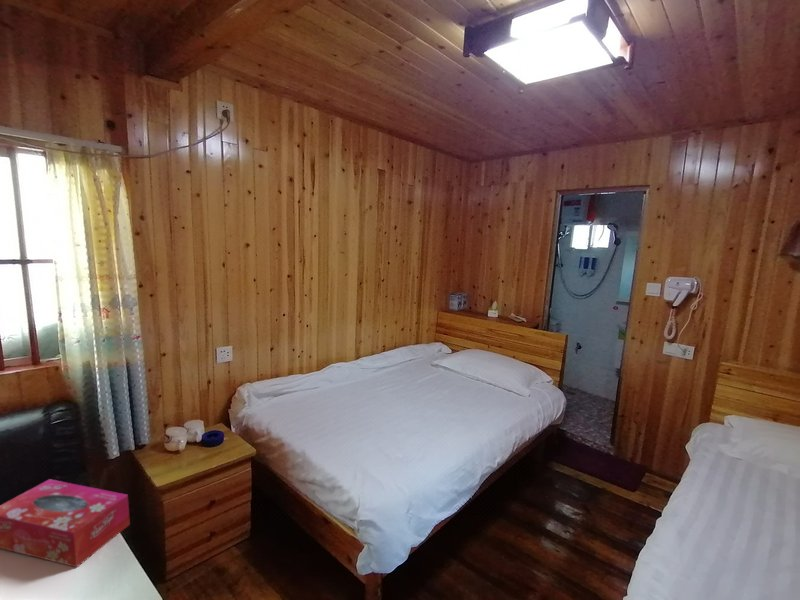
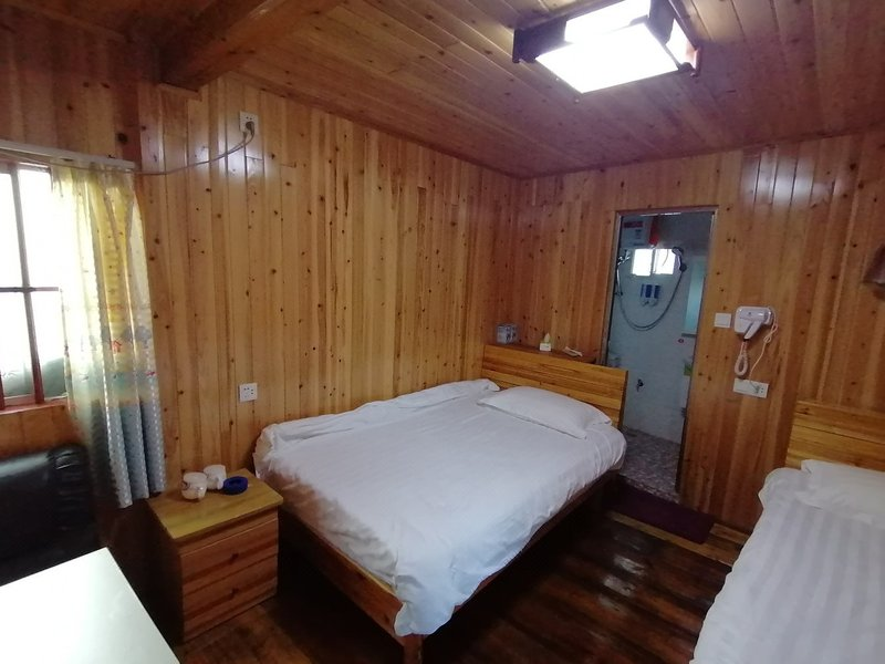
- tissue box [0,478,131,568]
